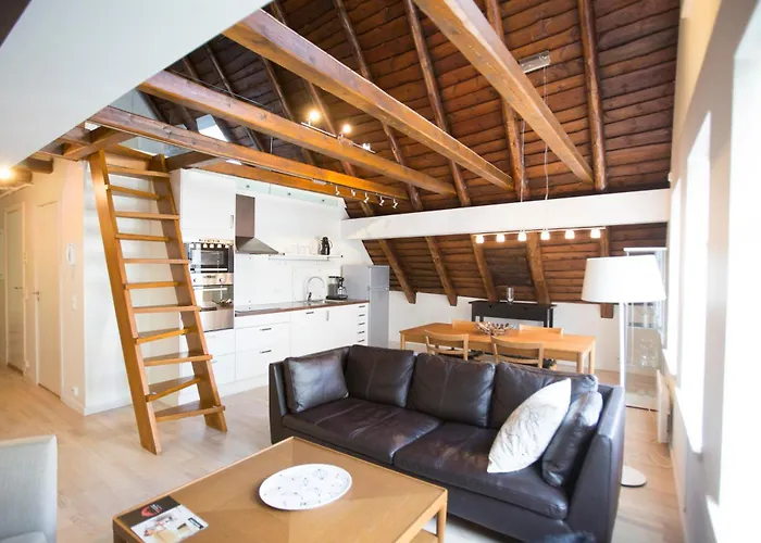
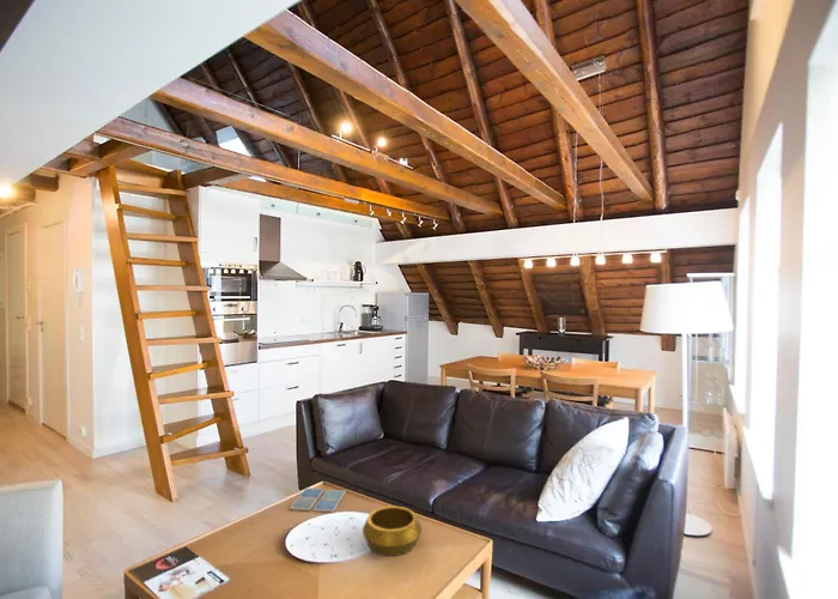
+ decorative bowl [362,504,423,557]
+ drink coaster [289,486,347,514]
